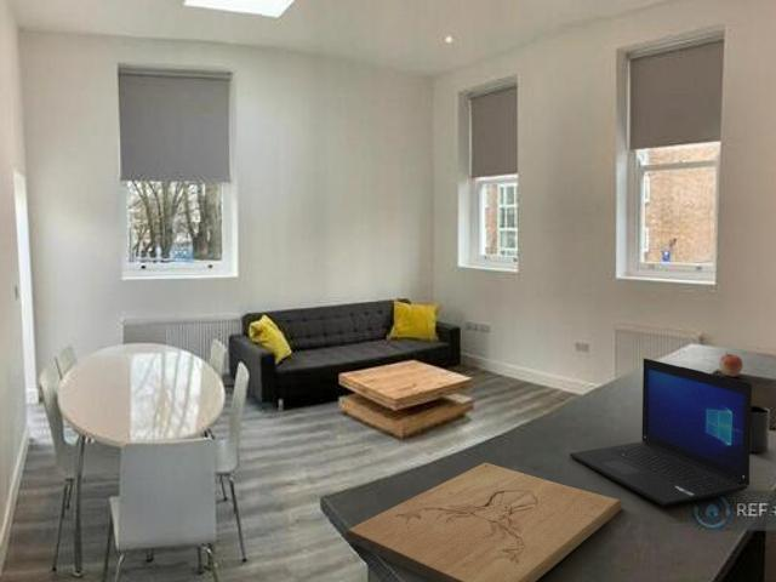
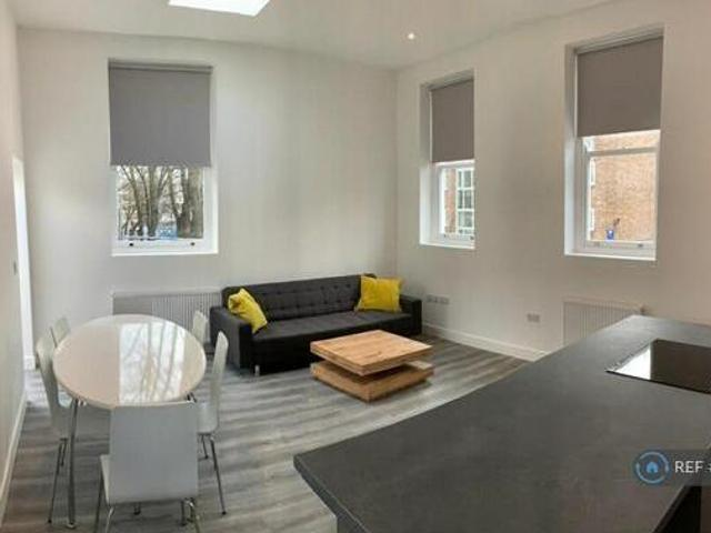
- mug [749,404,771,453]
- fruit [718,350,744,378]
- laptop [569,356,753,507]
- cutting board [343,462,623,582]
